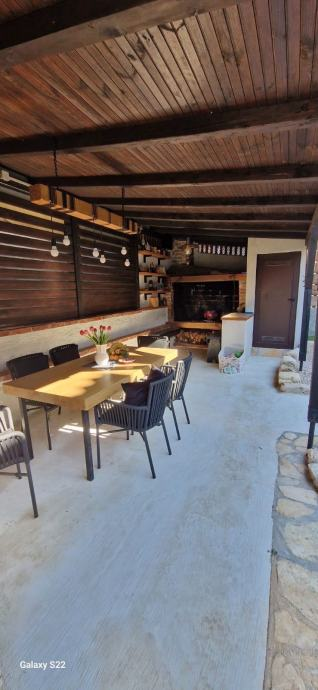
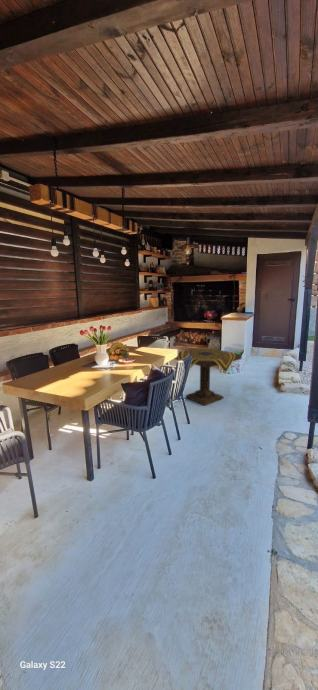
+ side table [174,346,243,407]
